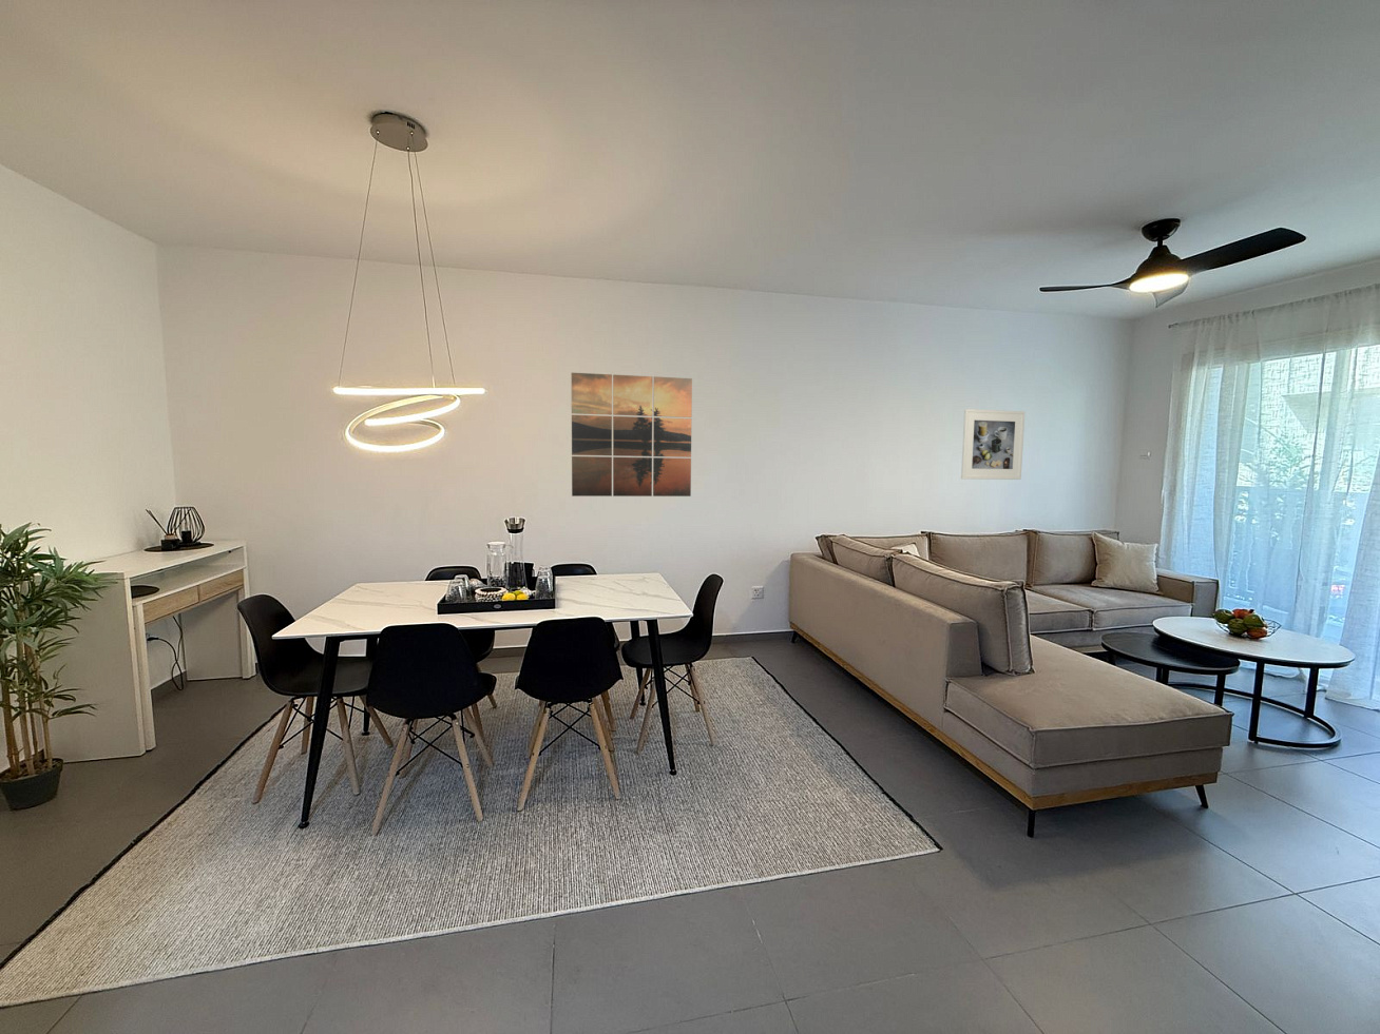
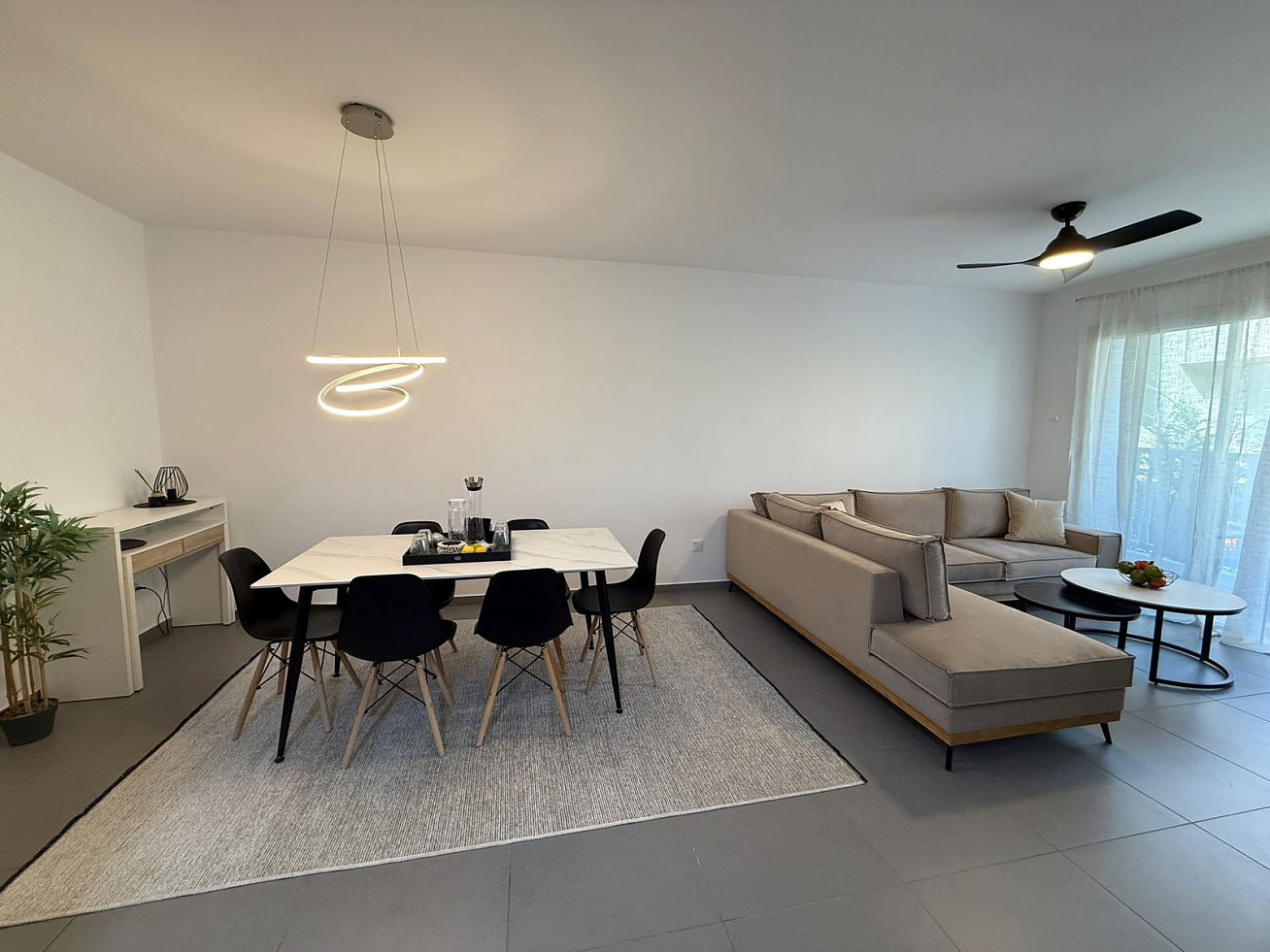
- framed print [961,408,1026,481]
- wall art [570,373,693,497]
